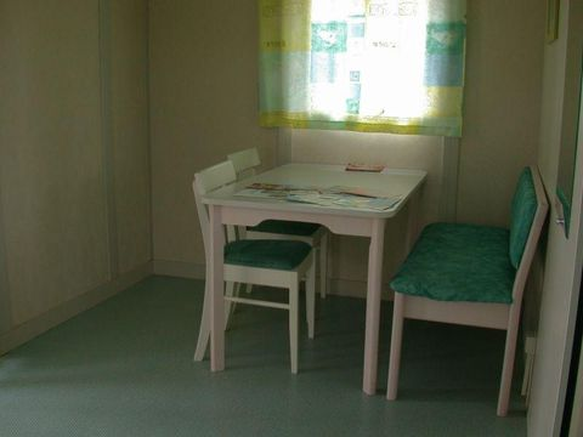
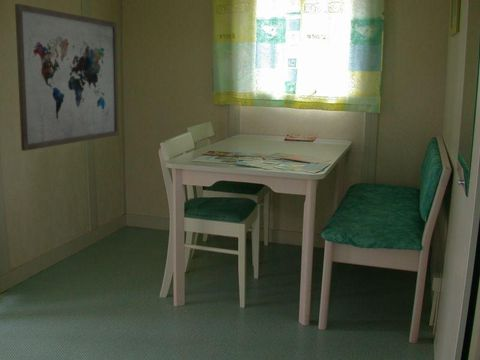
+ wall art [14,3,119,152]
